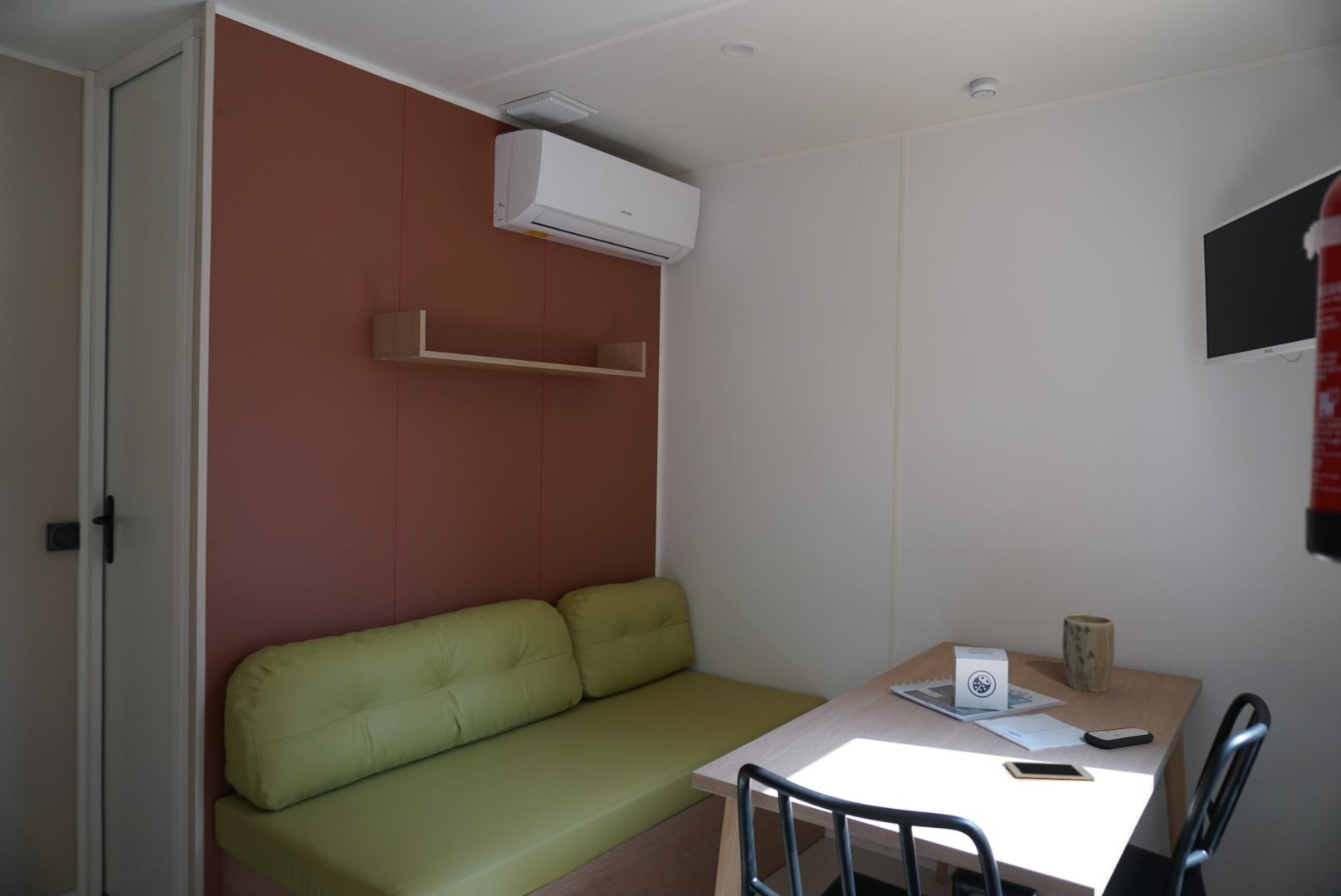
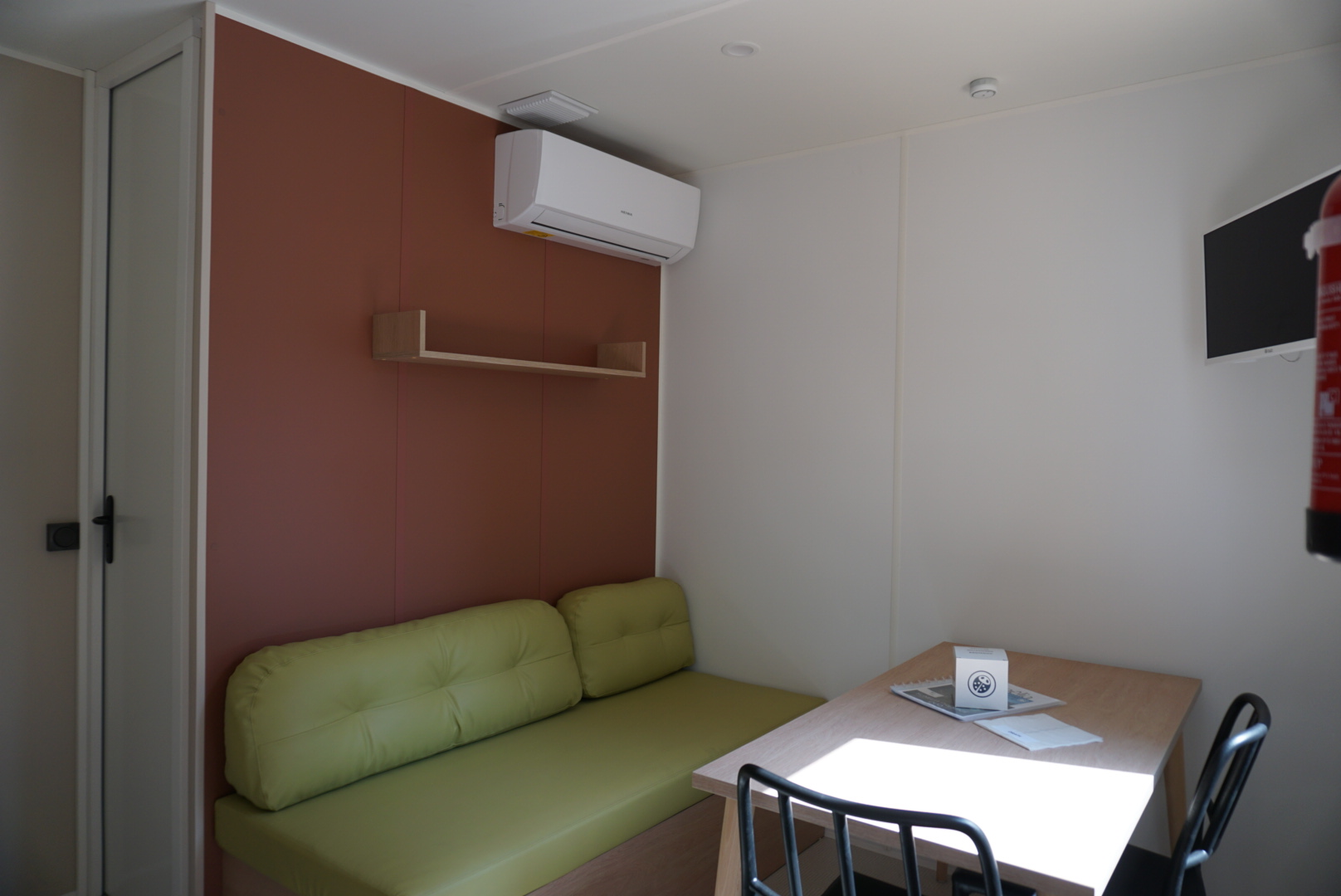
- plant pot [1061,614,1115,694]
- cell phone [1004,761,1095,782]
- remote control [1083,727,1154,749]
